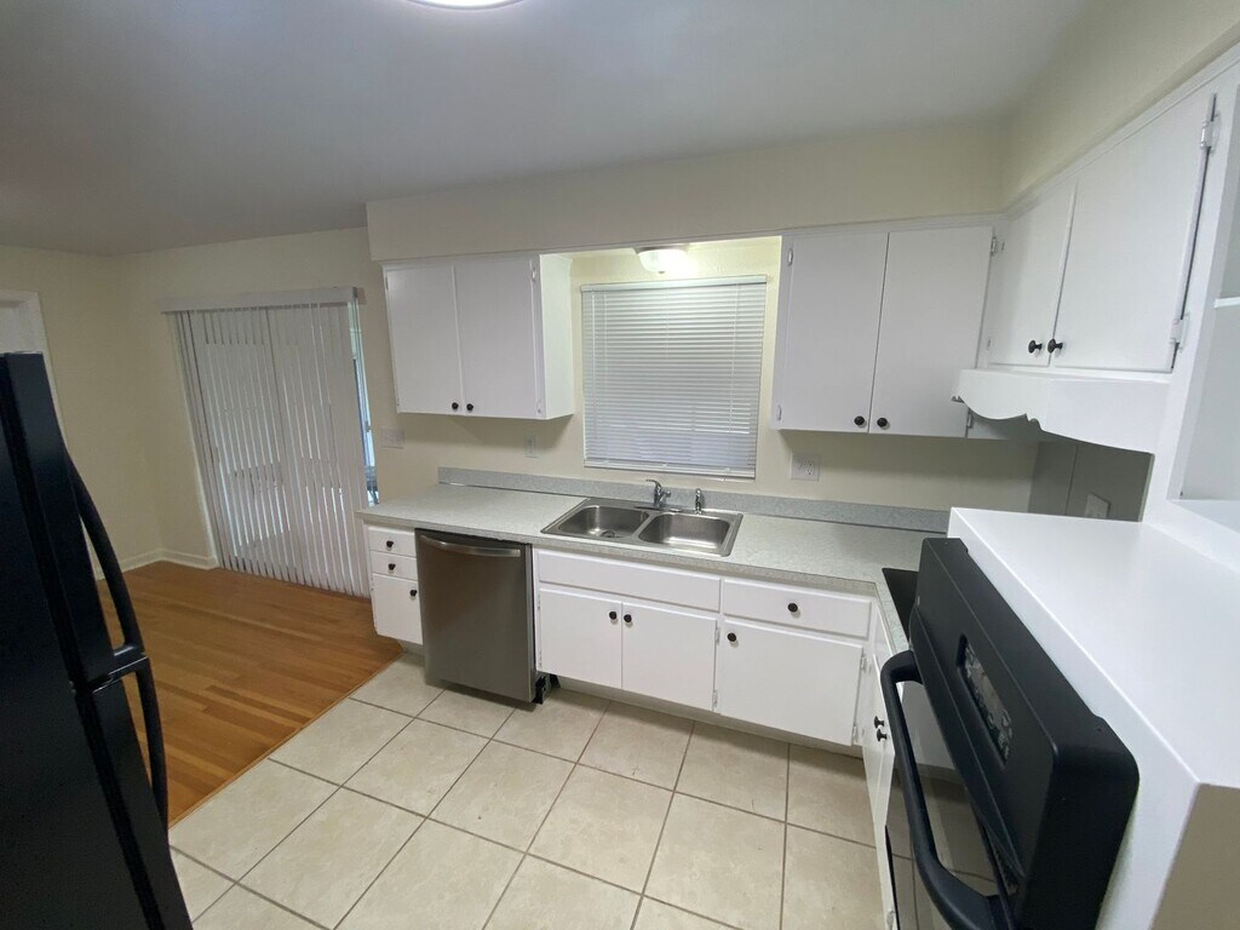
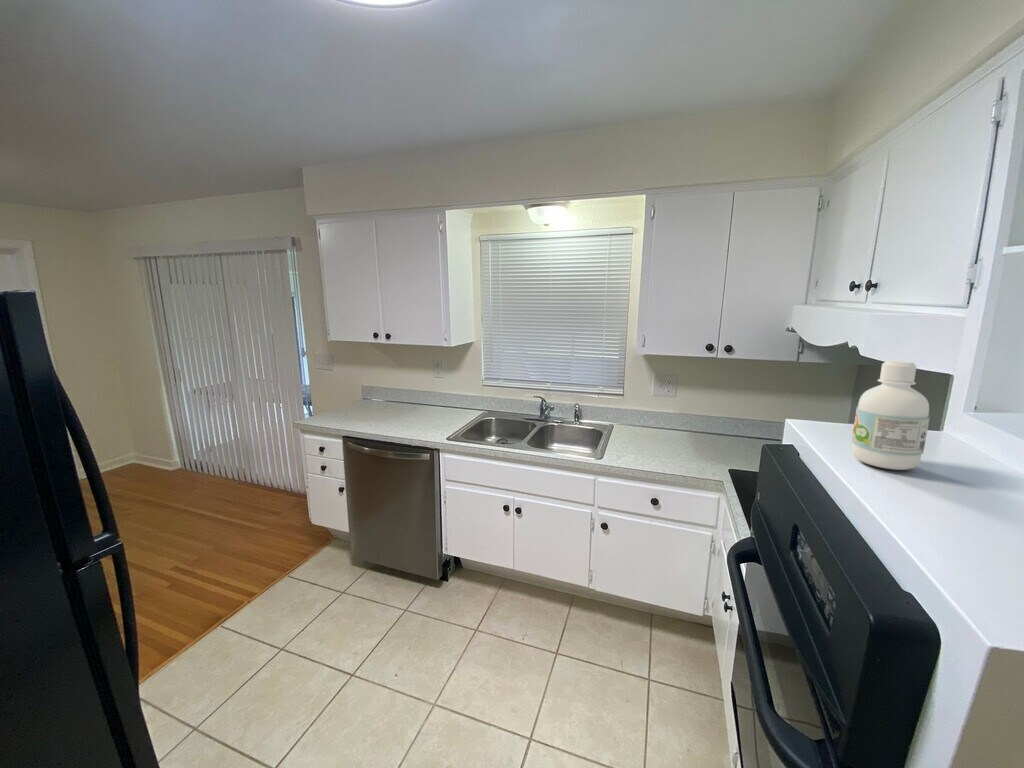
+ bottle [851,360,931,471]
